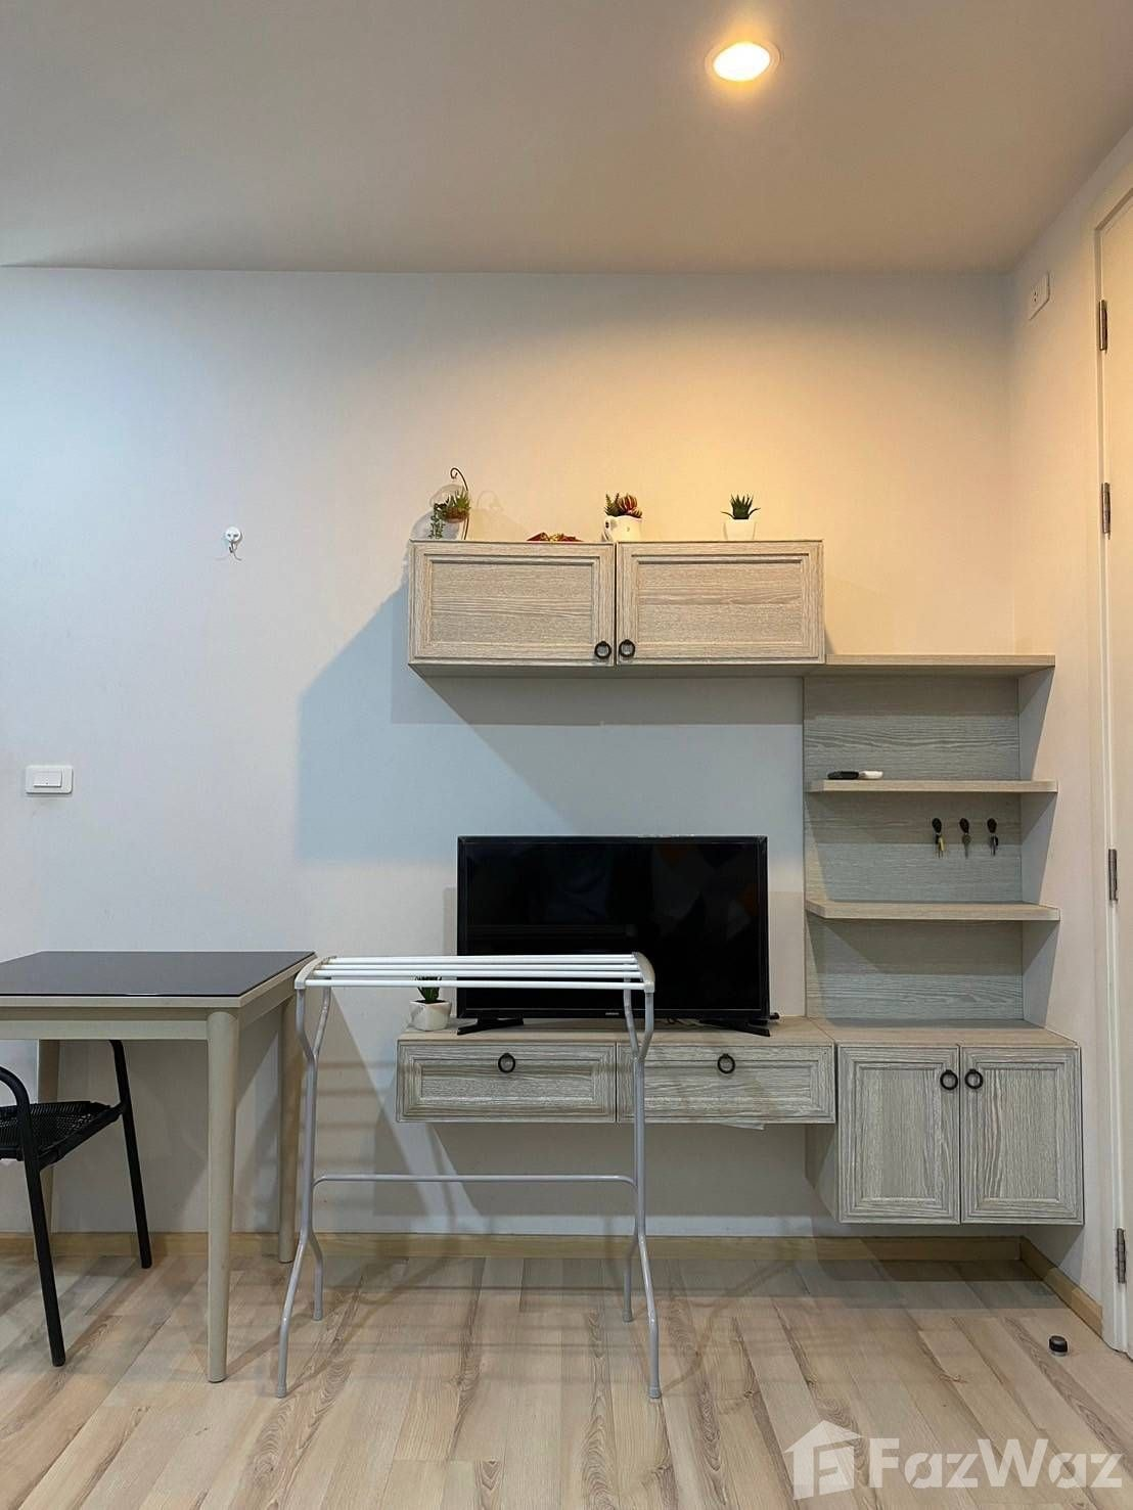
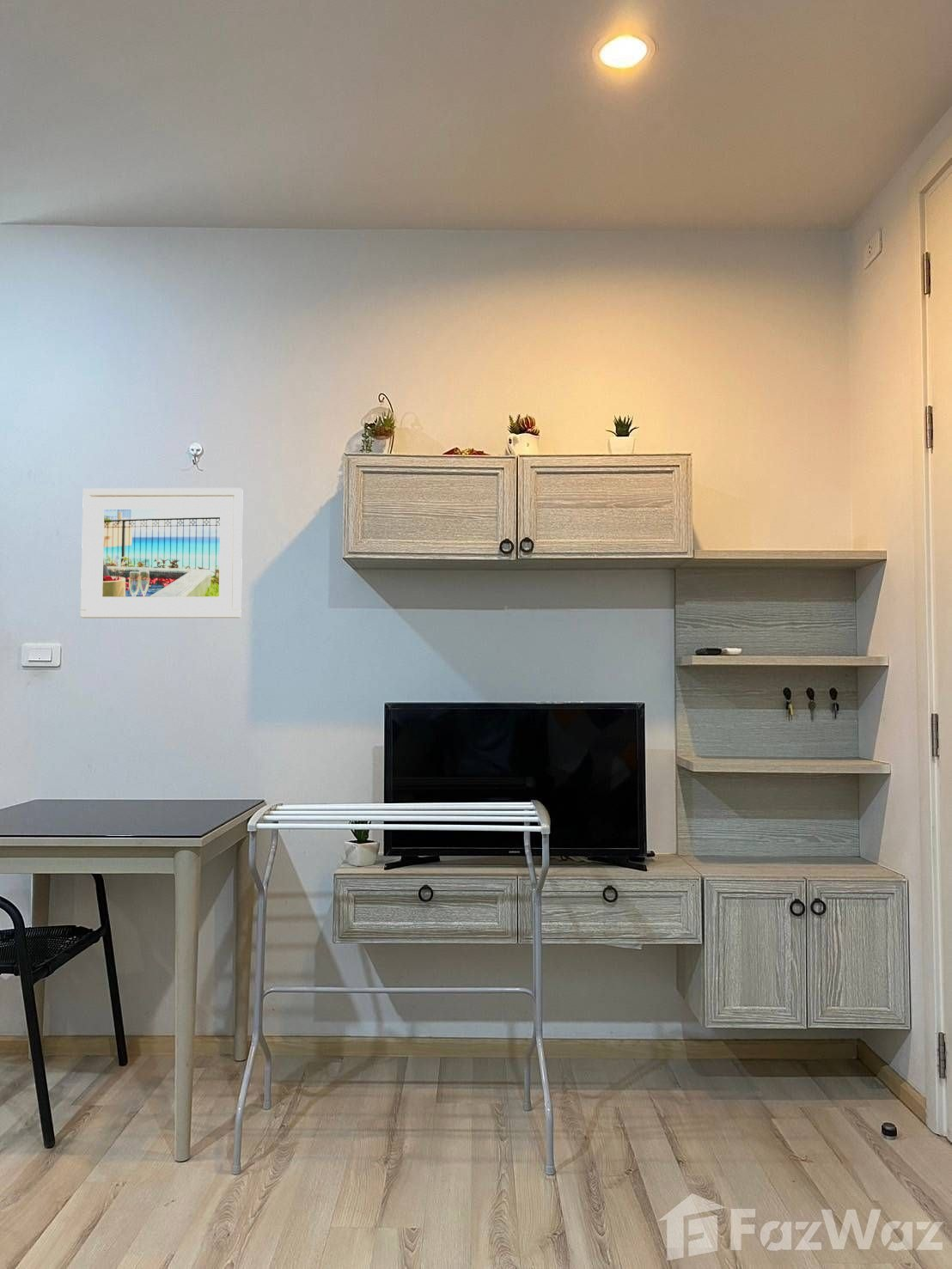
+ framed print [80,487,243,619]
